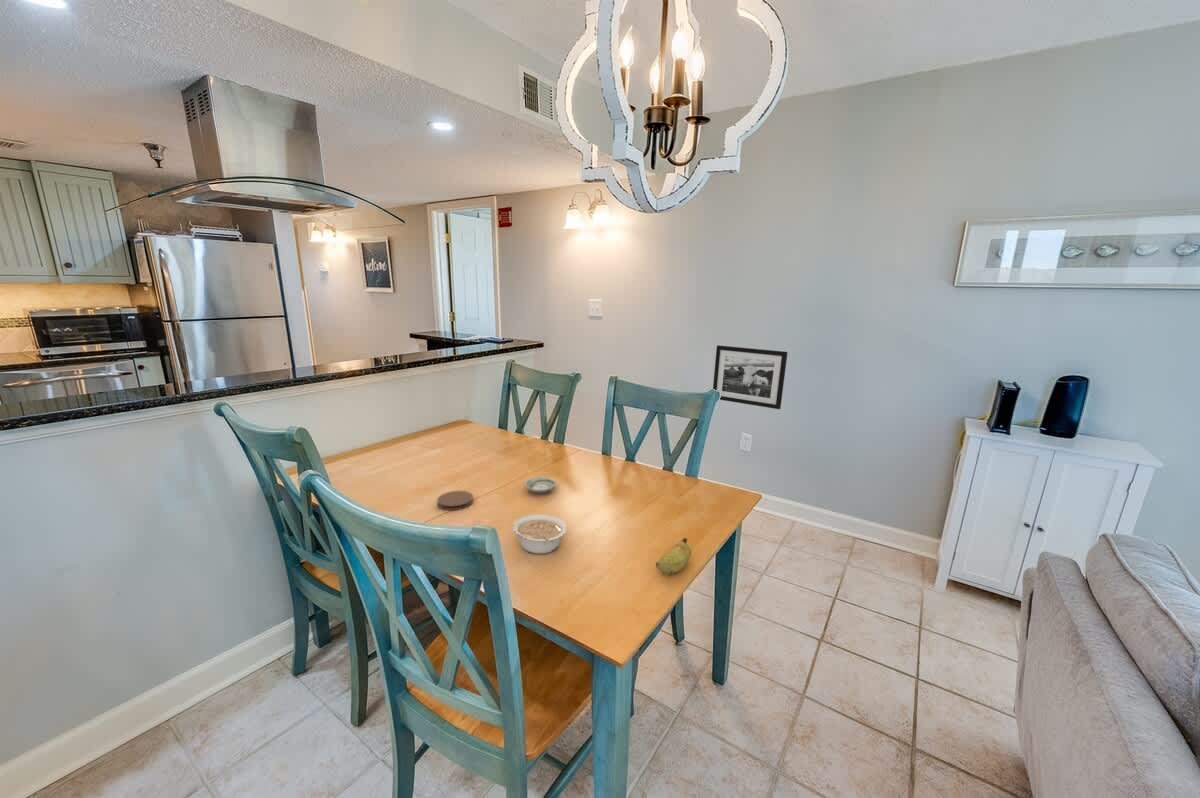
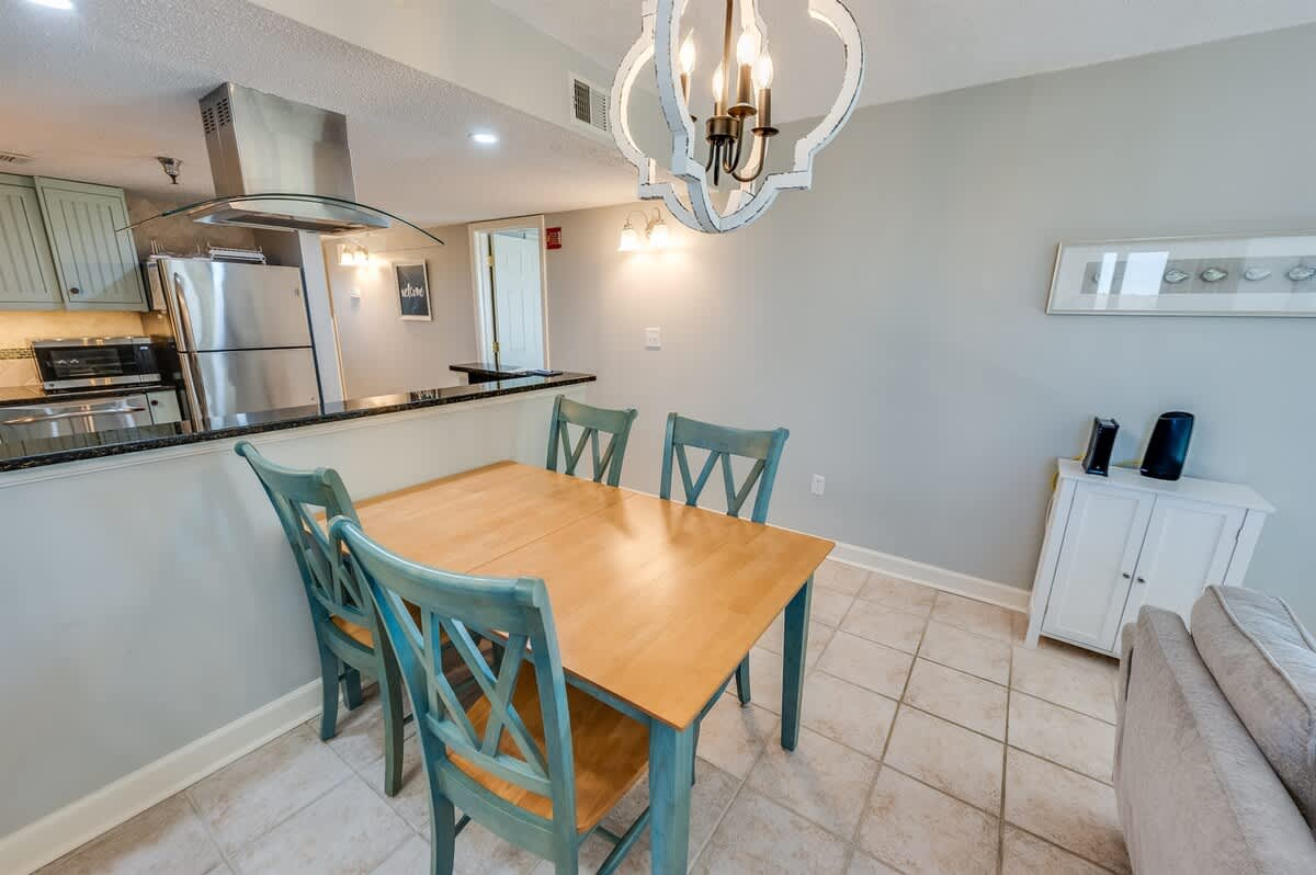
- saucer [524,476,557,494]
- legume [512,513,568,555]
- picture frame [712,344,789,410]
- banana [655,537,692,575]
- coaster [436,490,474,511]
